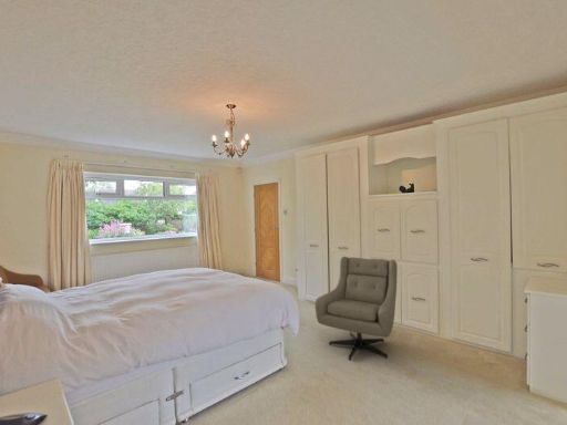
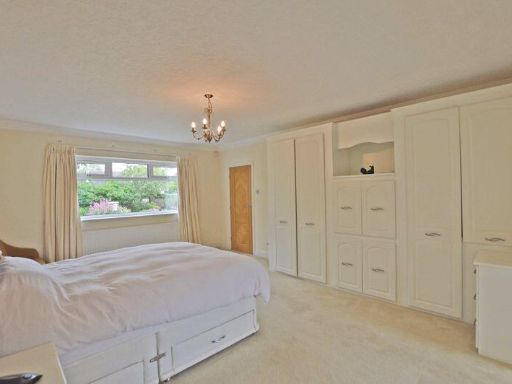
- armchair [315,256,399,361]
